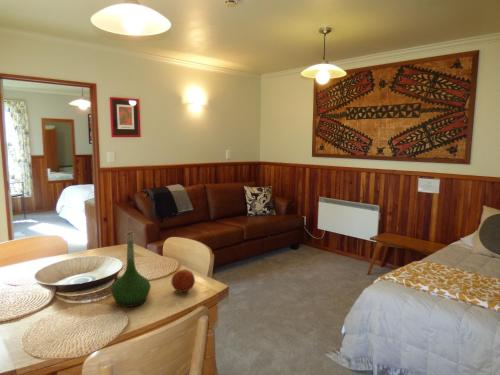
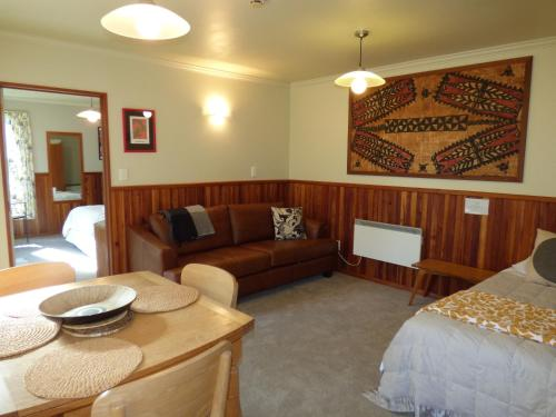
- fruit [170,268,196,293]
- vase [110,230,152,308]
